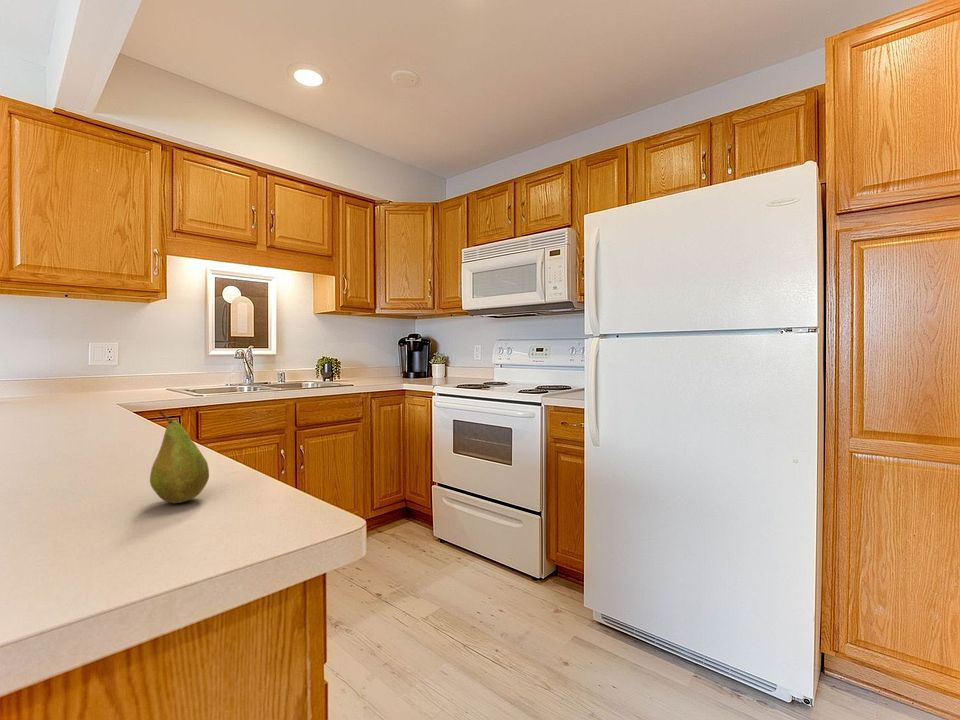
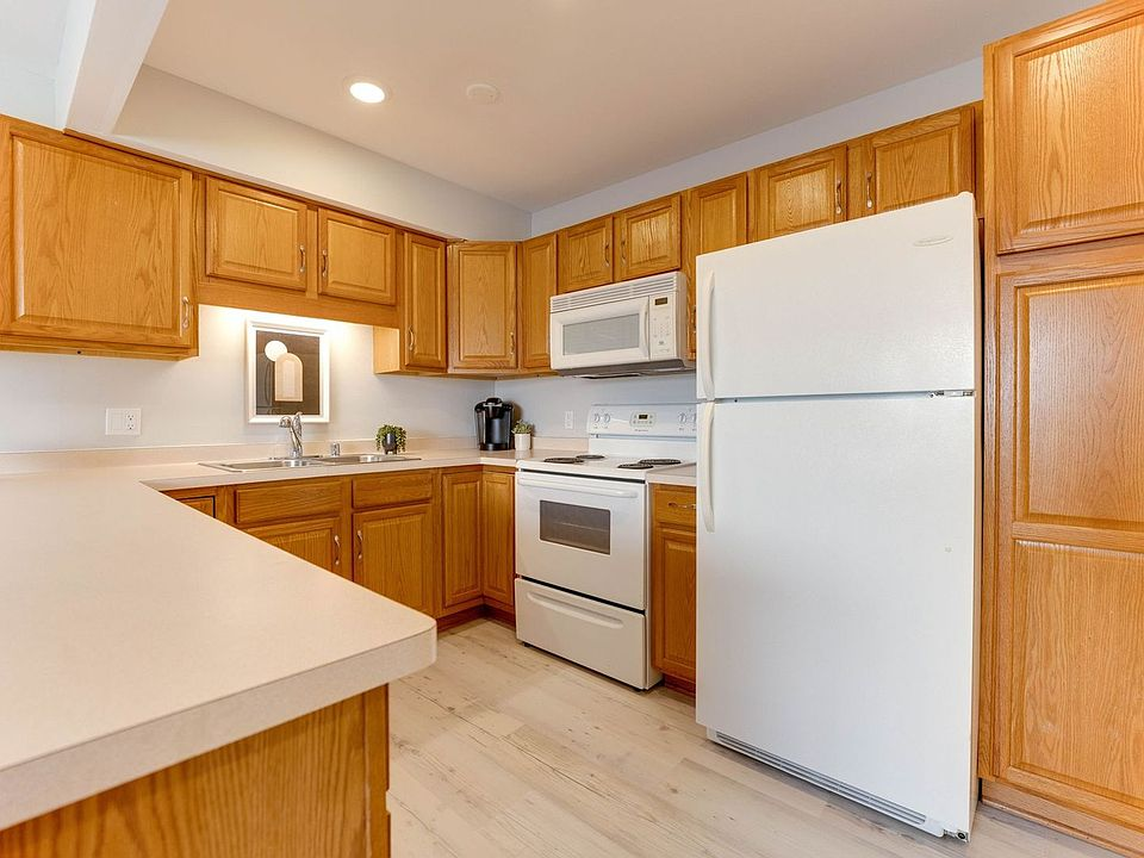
- fruit [149,410,210,504]
